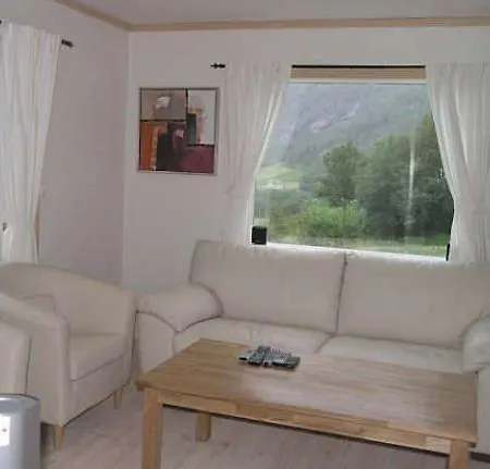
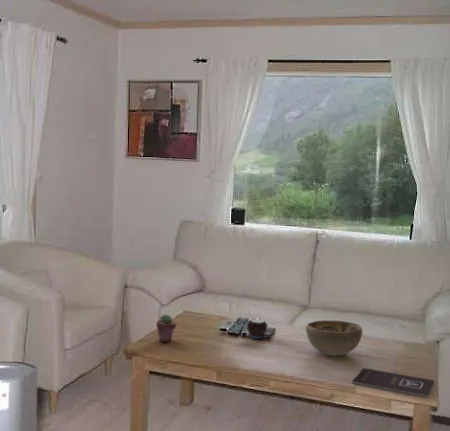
+ decorative bowl [305,319,363,357]
+ book [351,367,435,398]
+ candle [246,316,268,339]
+ potted succulent [155,313,177,343]
